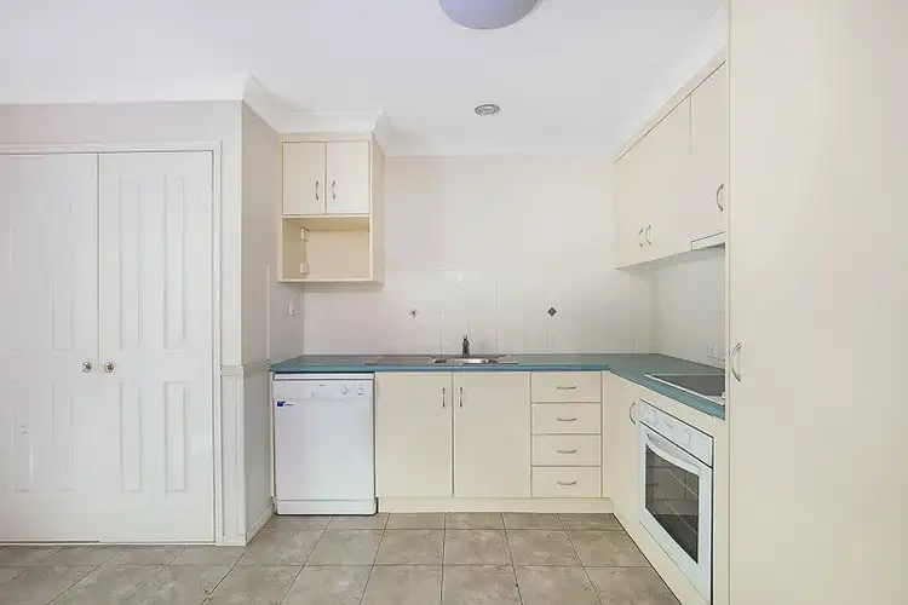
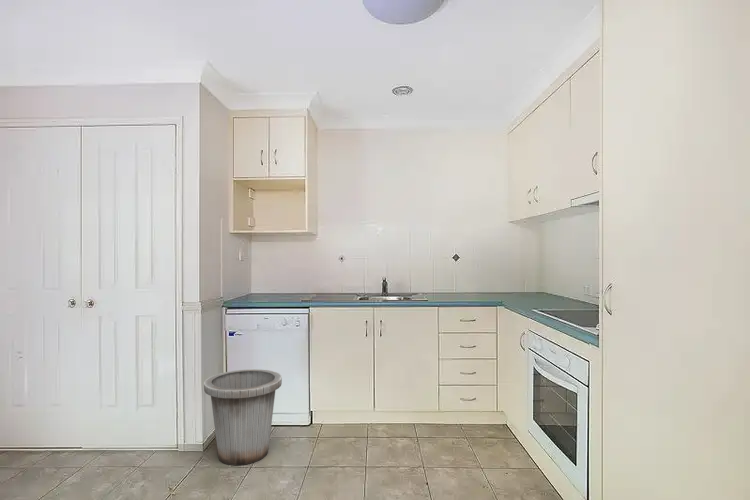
+ trash can [203,368,283,466]
